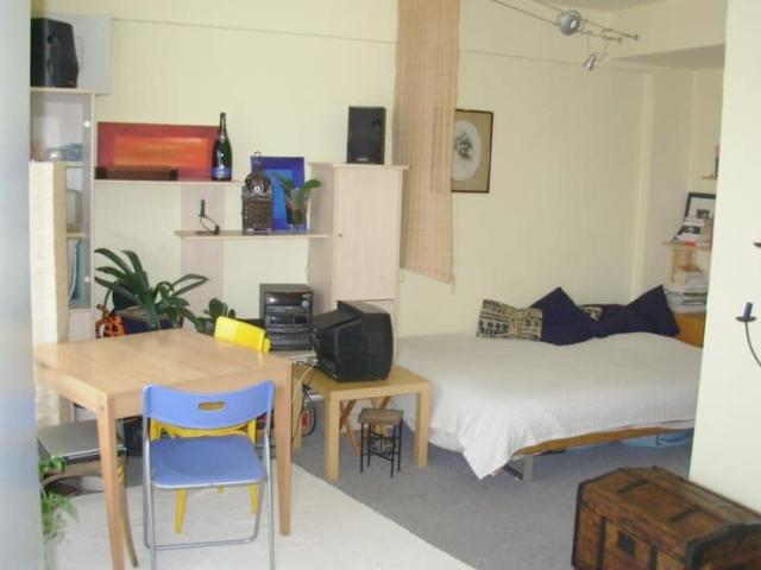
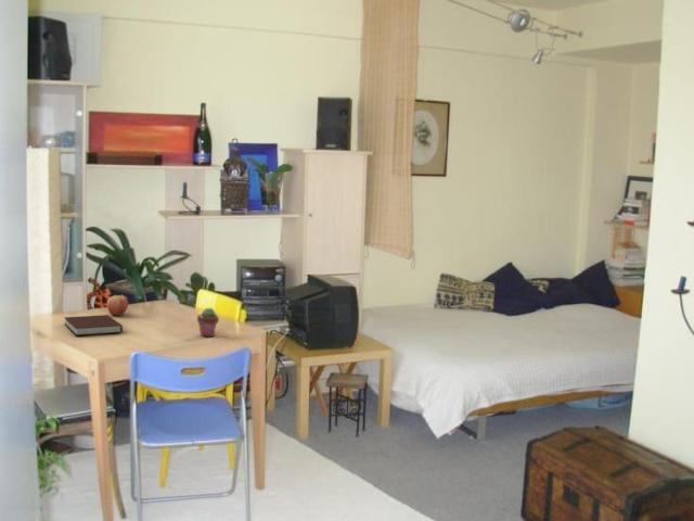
+ potted succulent [196,307,220,338]
+ apple [106,293,129,317]
+ notebook [63,314,124,336]
